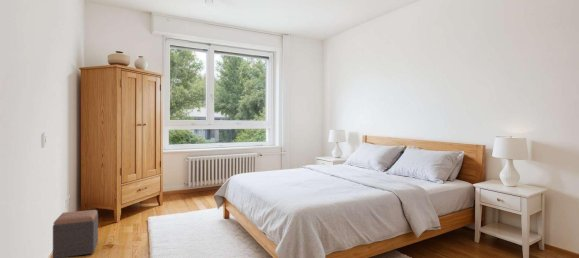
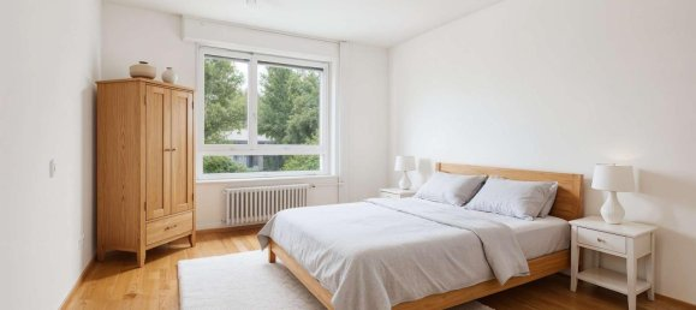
- footstool [52,209,99,258]
